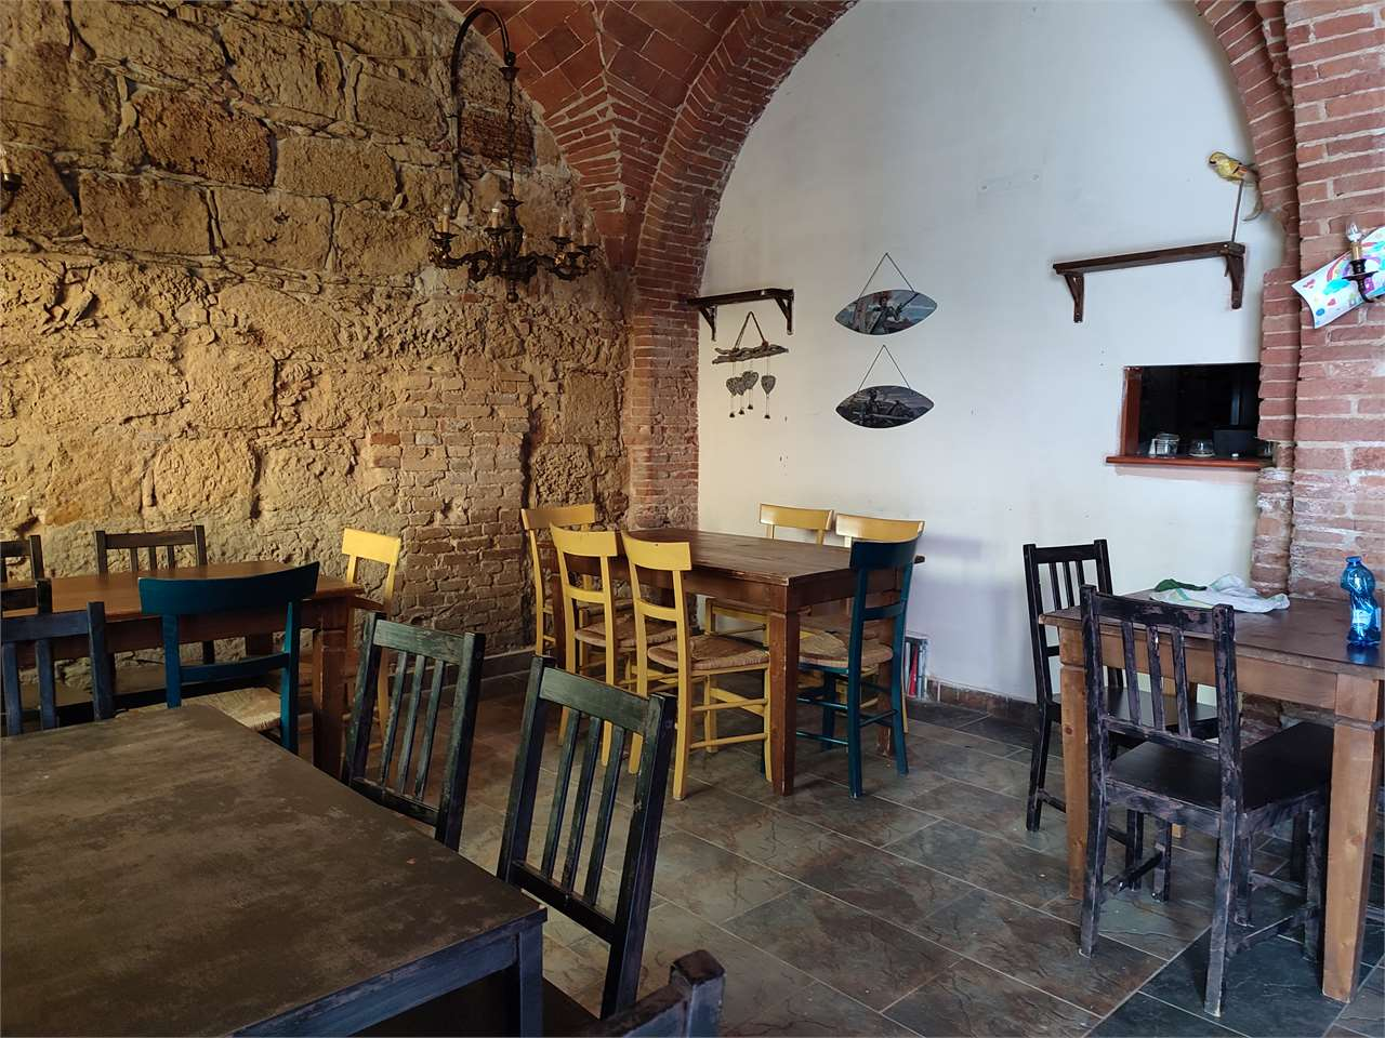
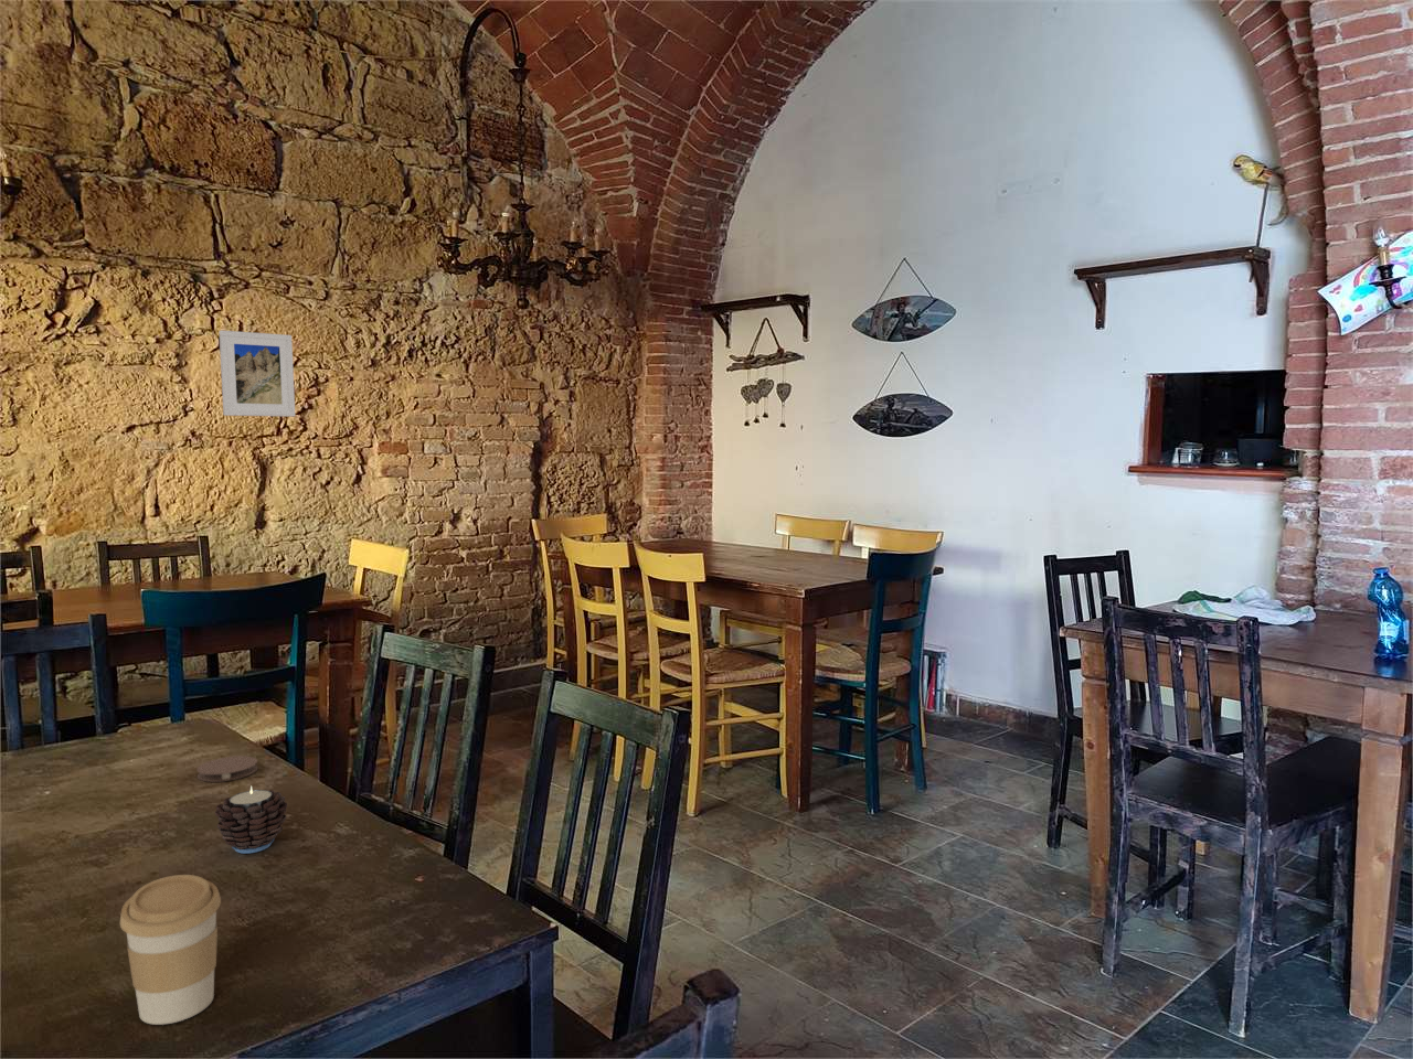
+ coaster [196,754,259,783]
+ coffee cup [119,873,221,1026]
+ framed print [218,329,296,418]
+ candle [214,785,288,855]
